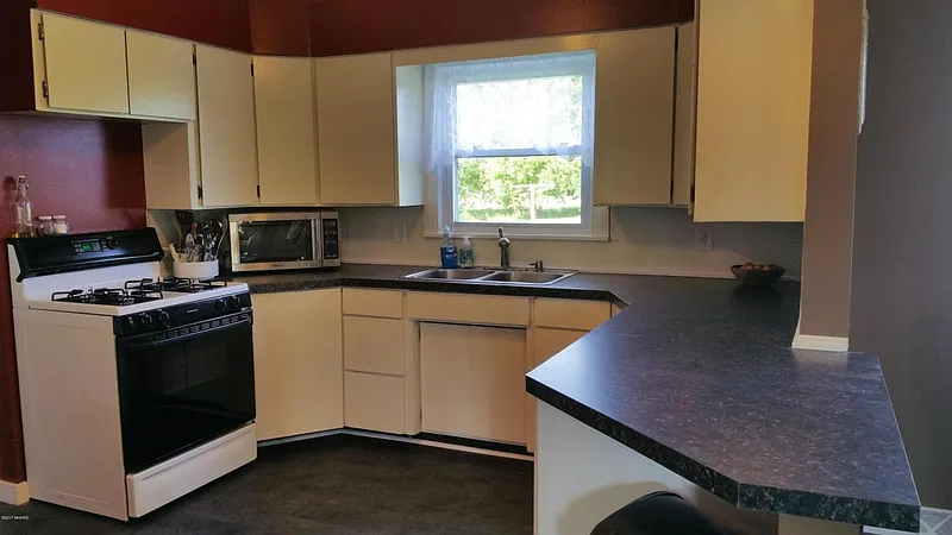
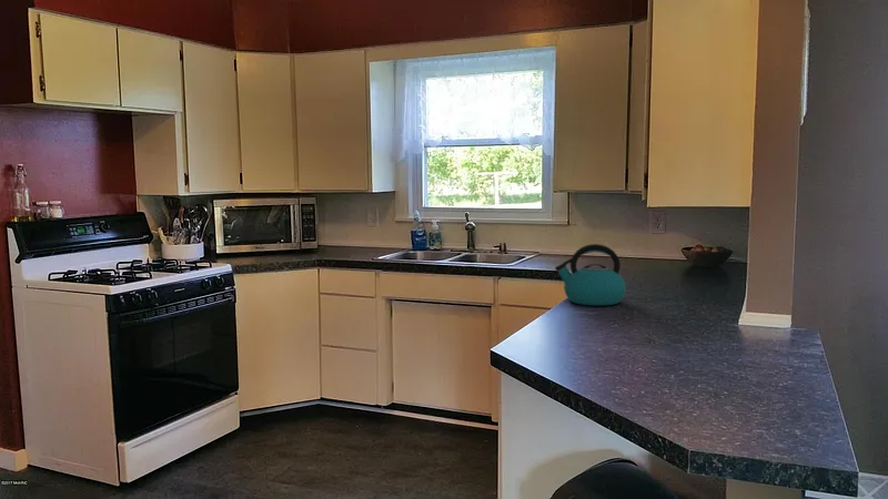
+ kettle [554,243,627,307]
